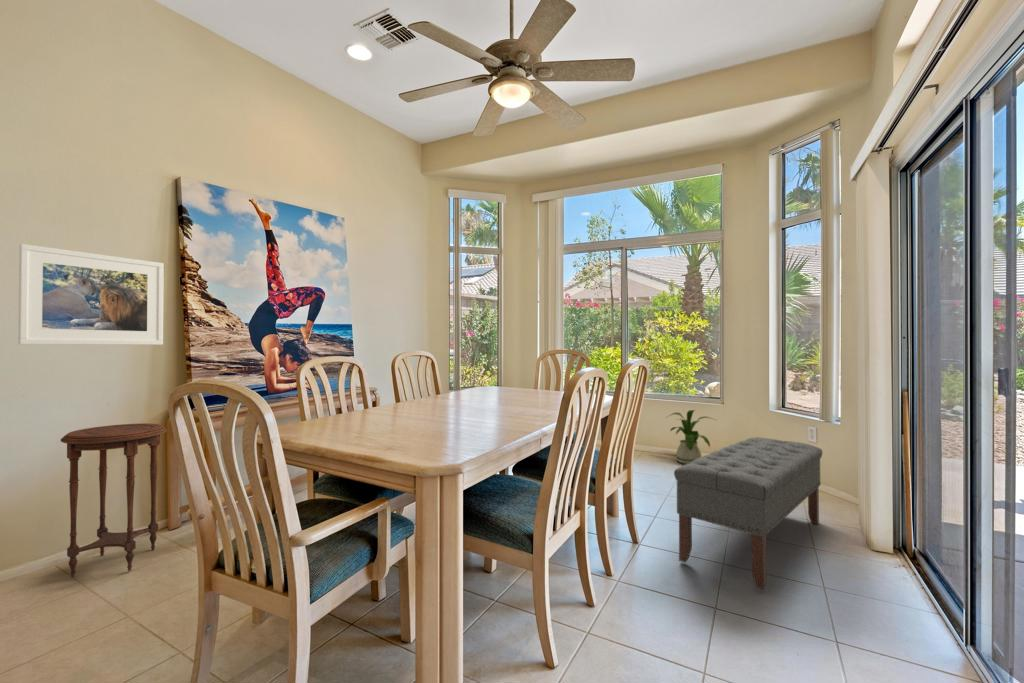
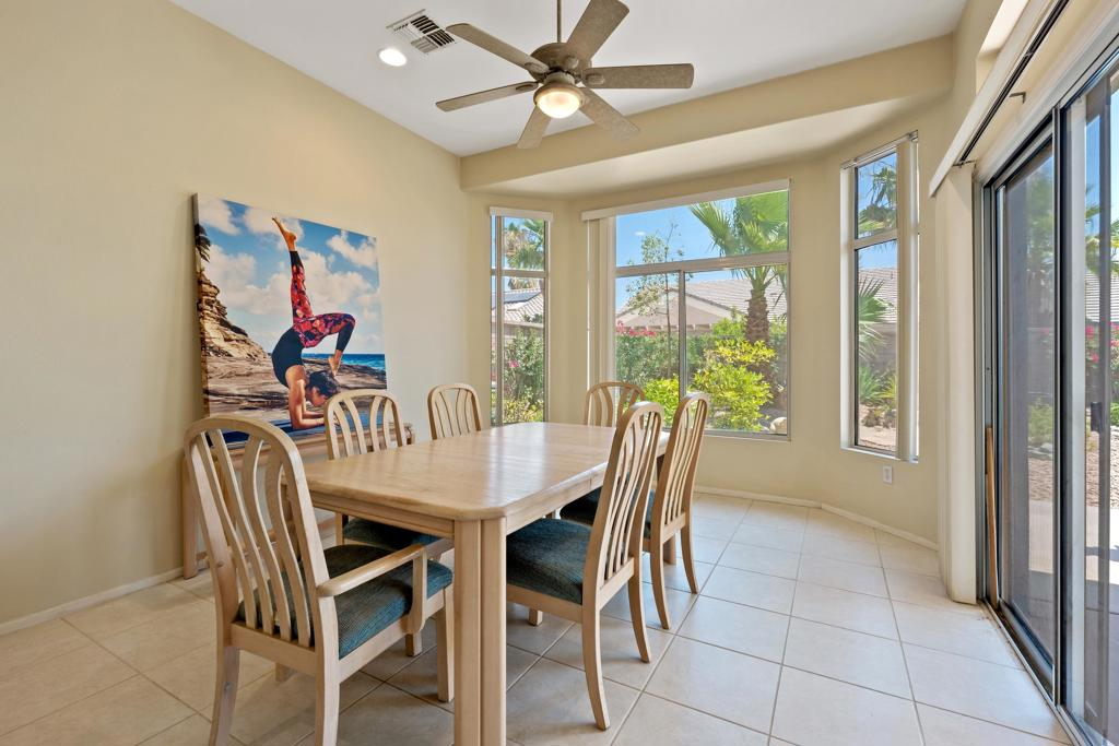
- side table [60,422,168,578]
- bench [673,436,823,590]
- house plant [666,409,716,465]
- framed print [17,243,165,346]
